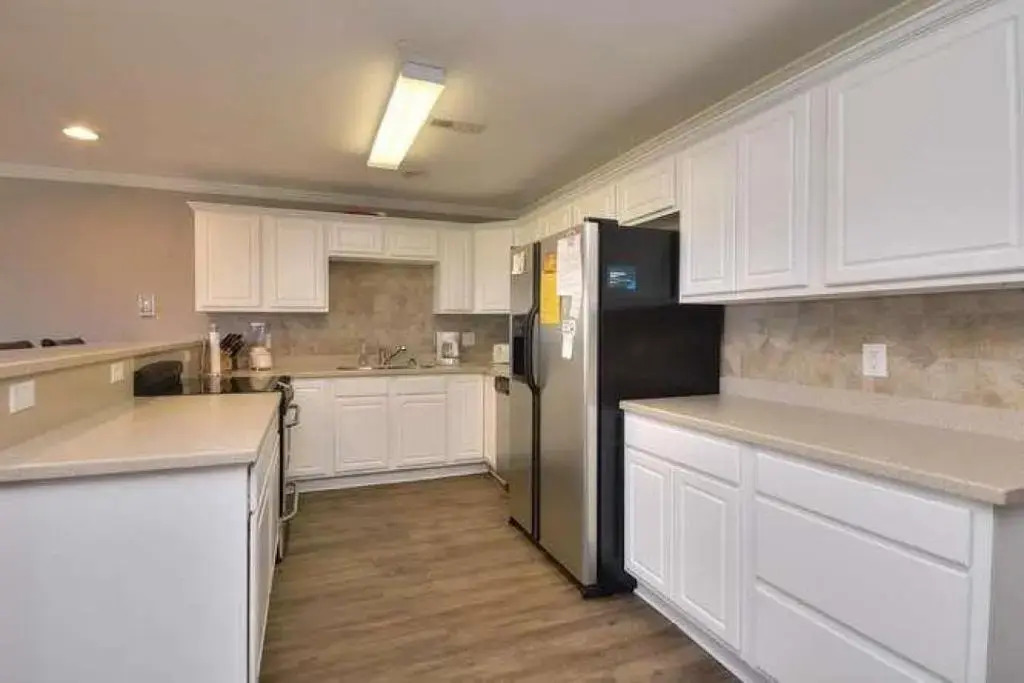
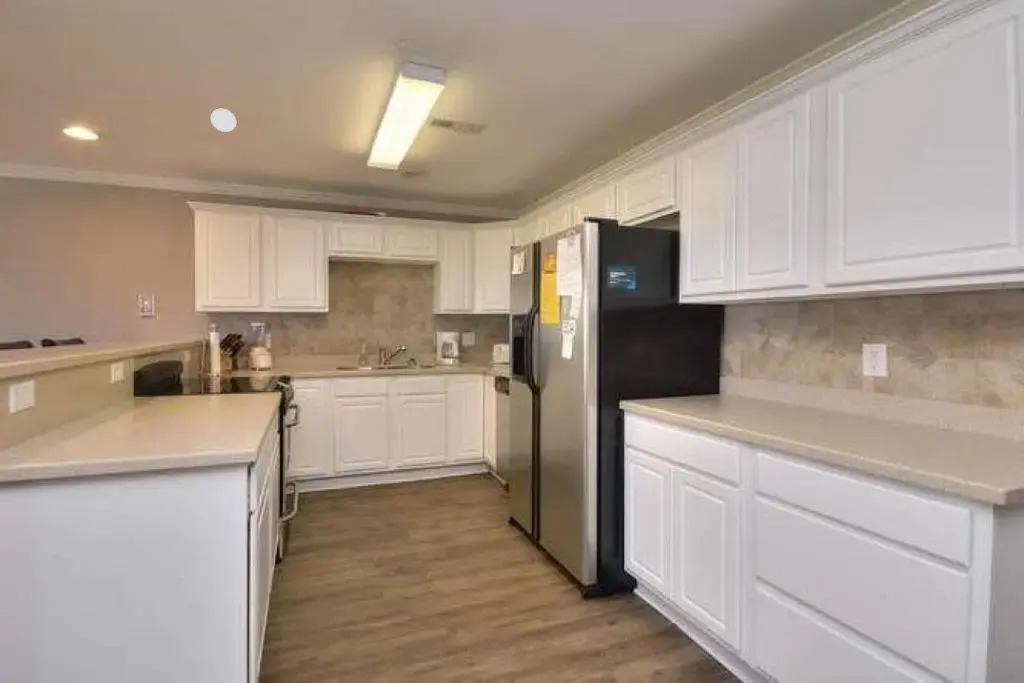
+ smoke detector [210,108,237,133]
